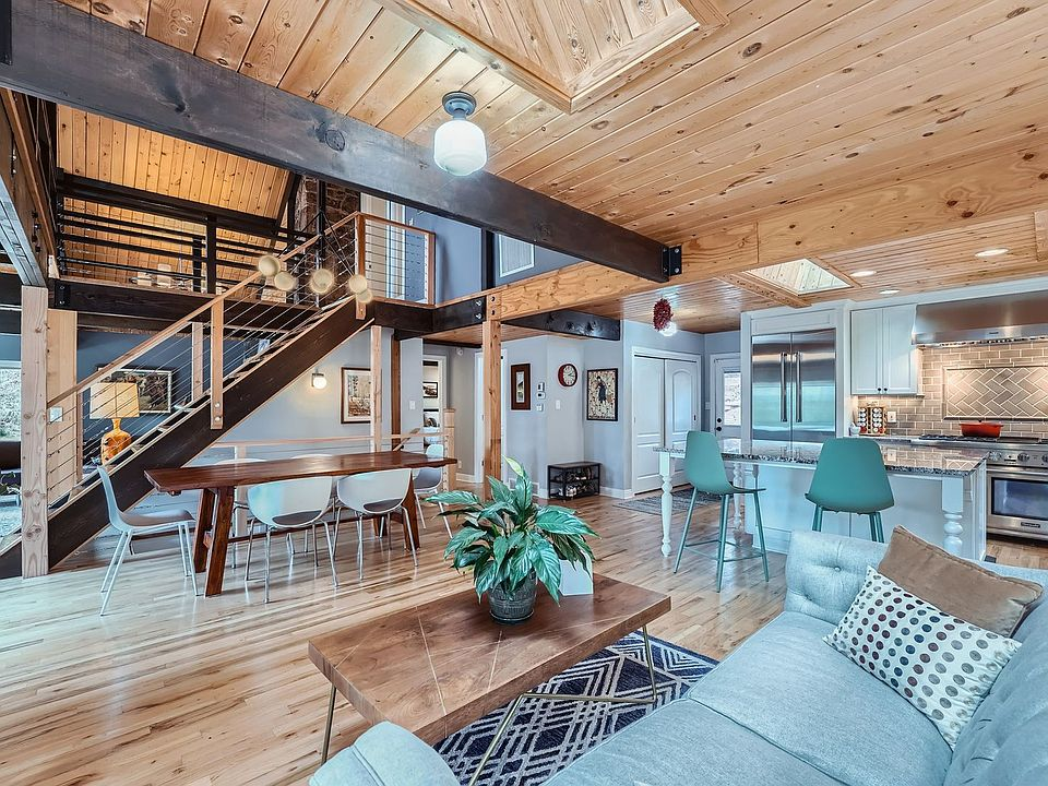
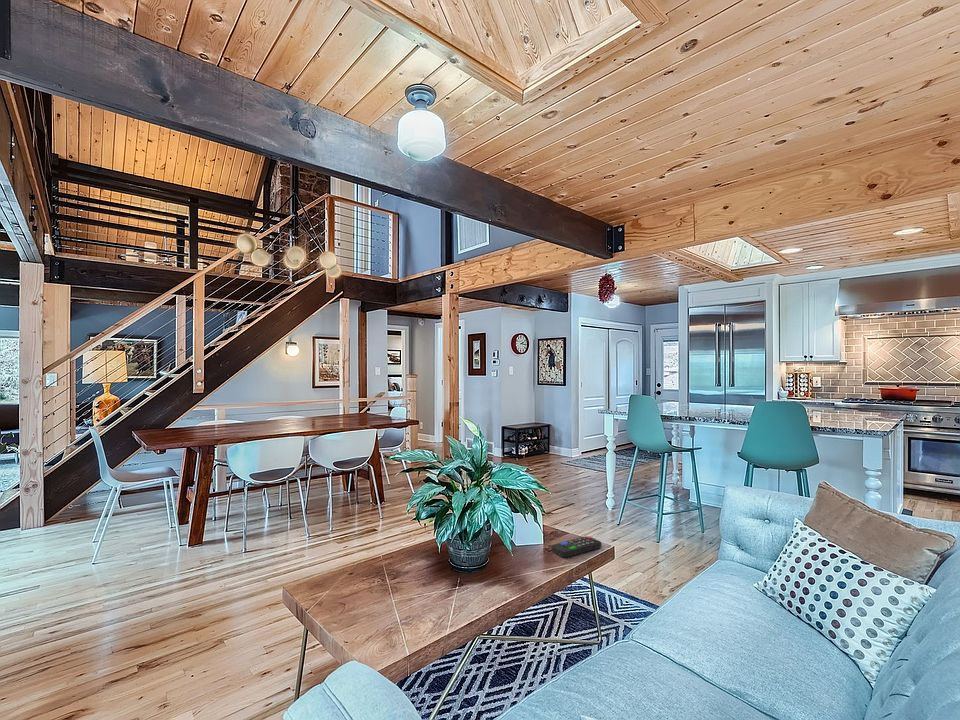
+ remote control [550,535,602,558]
